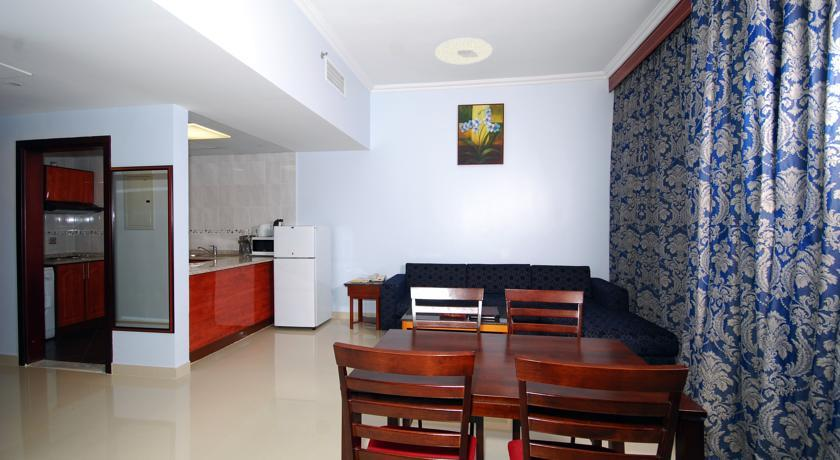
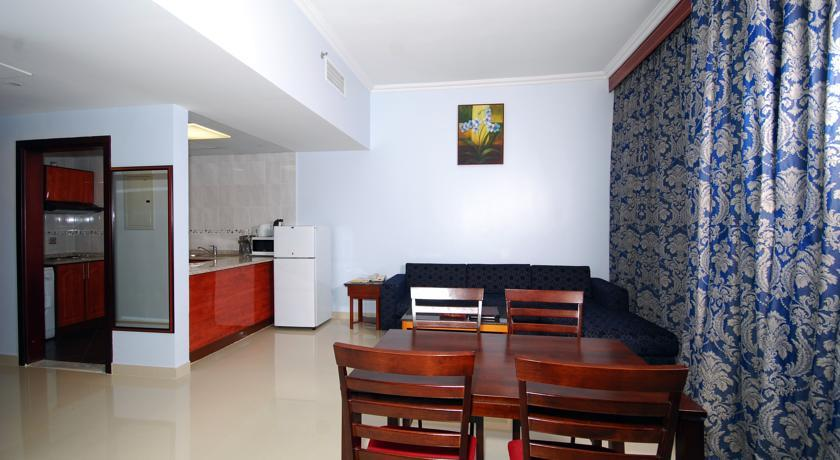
- ceiling light [434,37,493,65]
